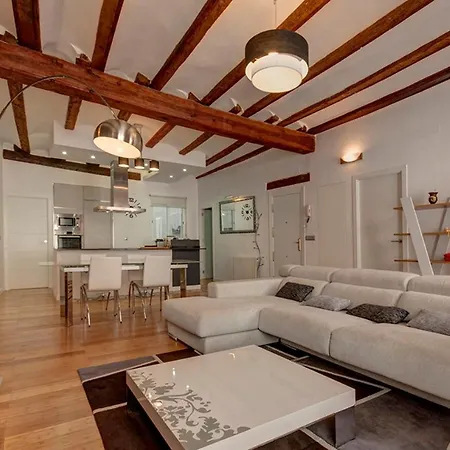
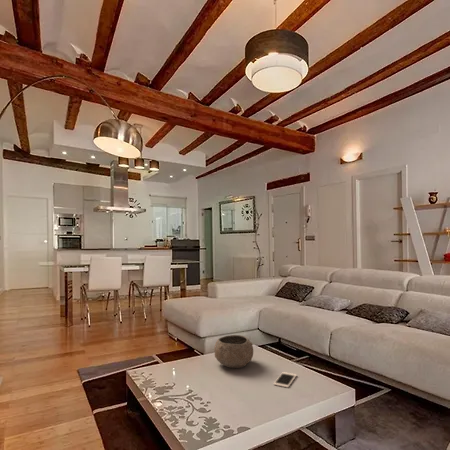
+ bowl [213,334,254,369]
+ cell phone [273,371,298,389]
